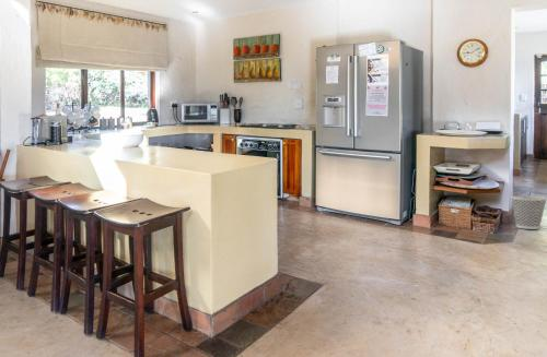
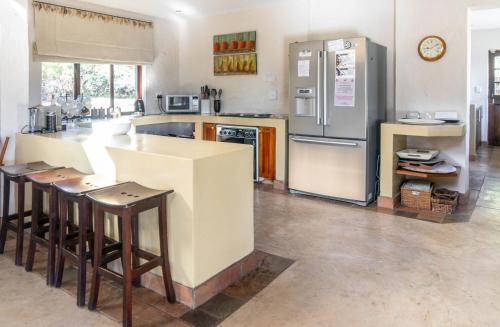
- wastebasket [510,194,547,230]
